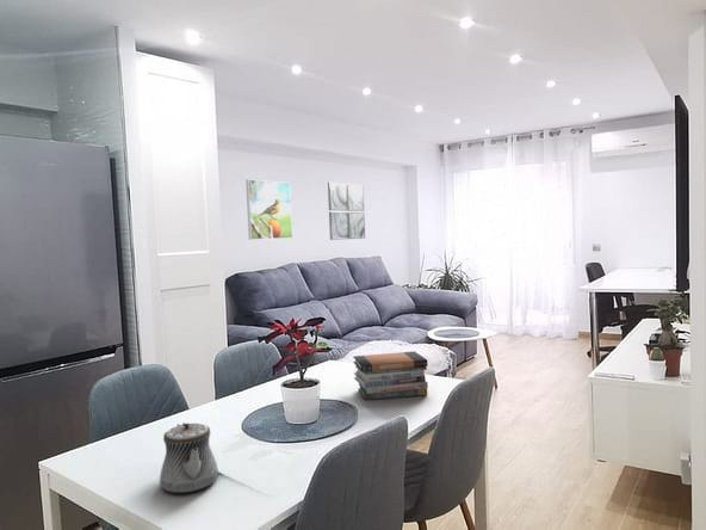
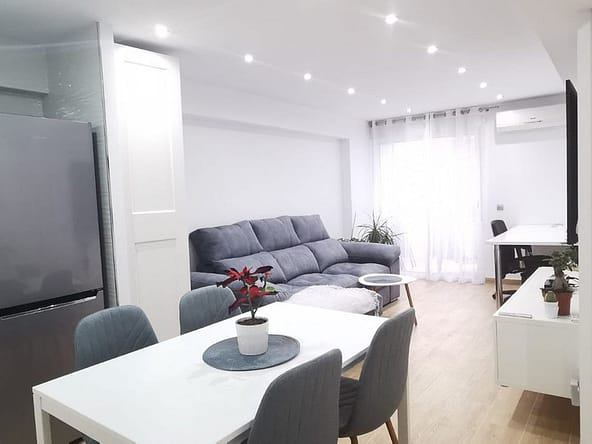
- book stack [352,350,429,401]
- wall art [327,181,366,241]
- teapot [159,421,219,494]
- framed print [244,178,293,241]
